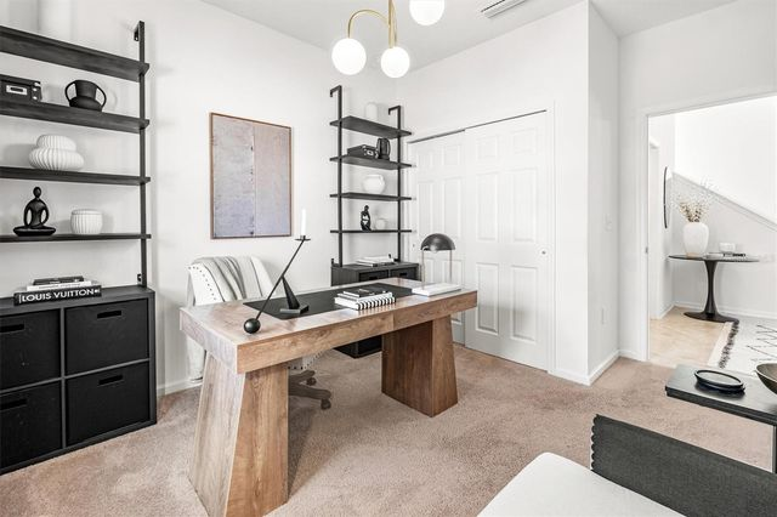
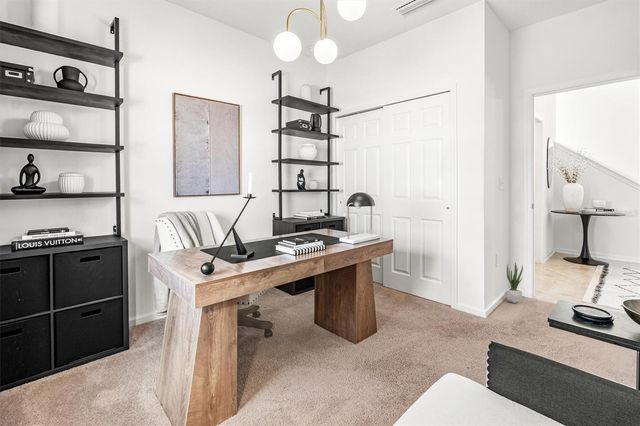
+ potted plant [504,262,524,304]
